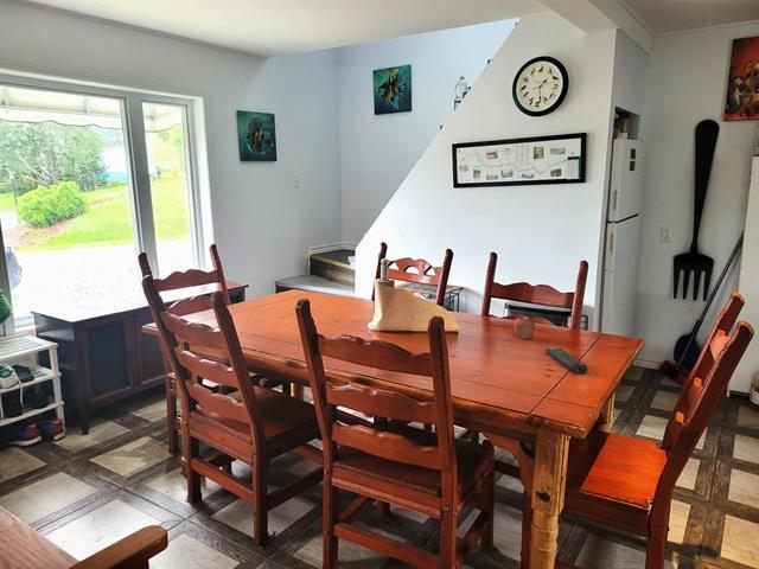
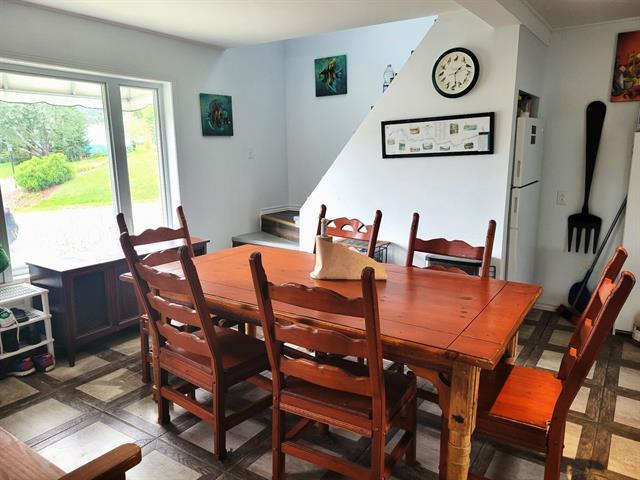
- fruit [514,313,536,340]
- remote control [544,347,589,375]
